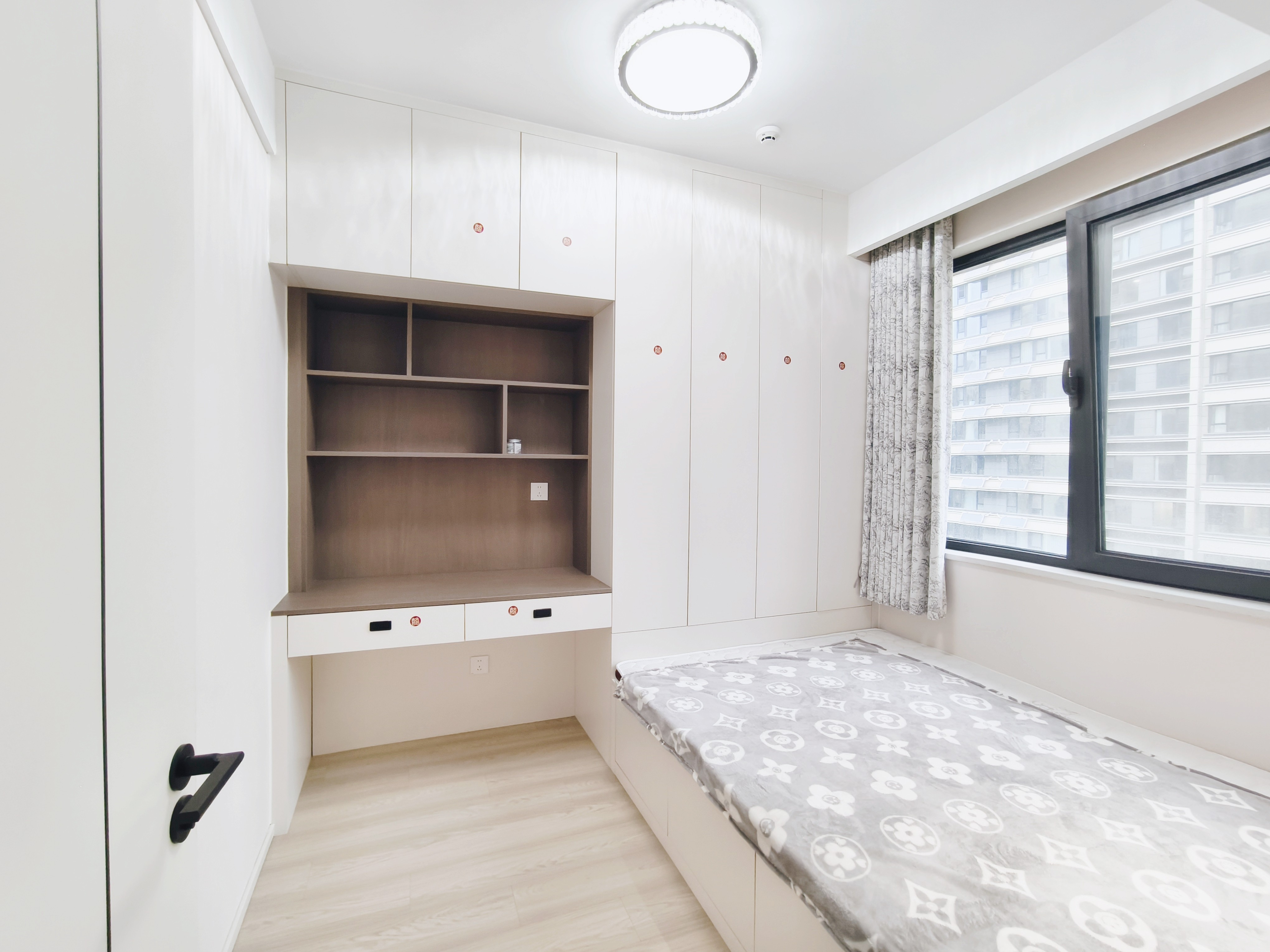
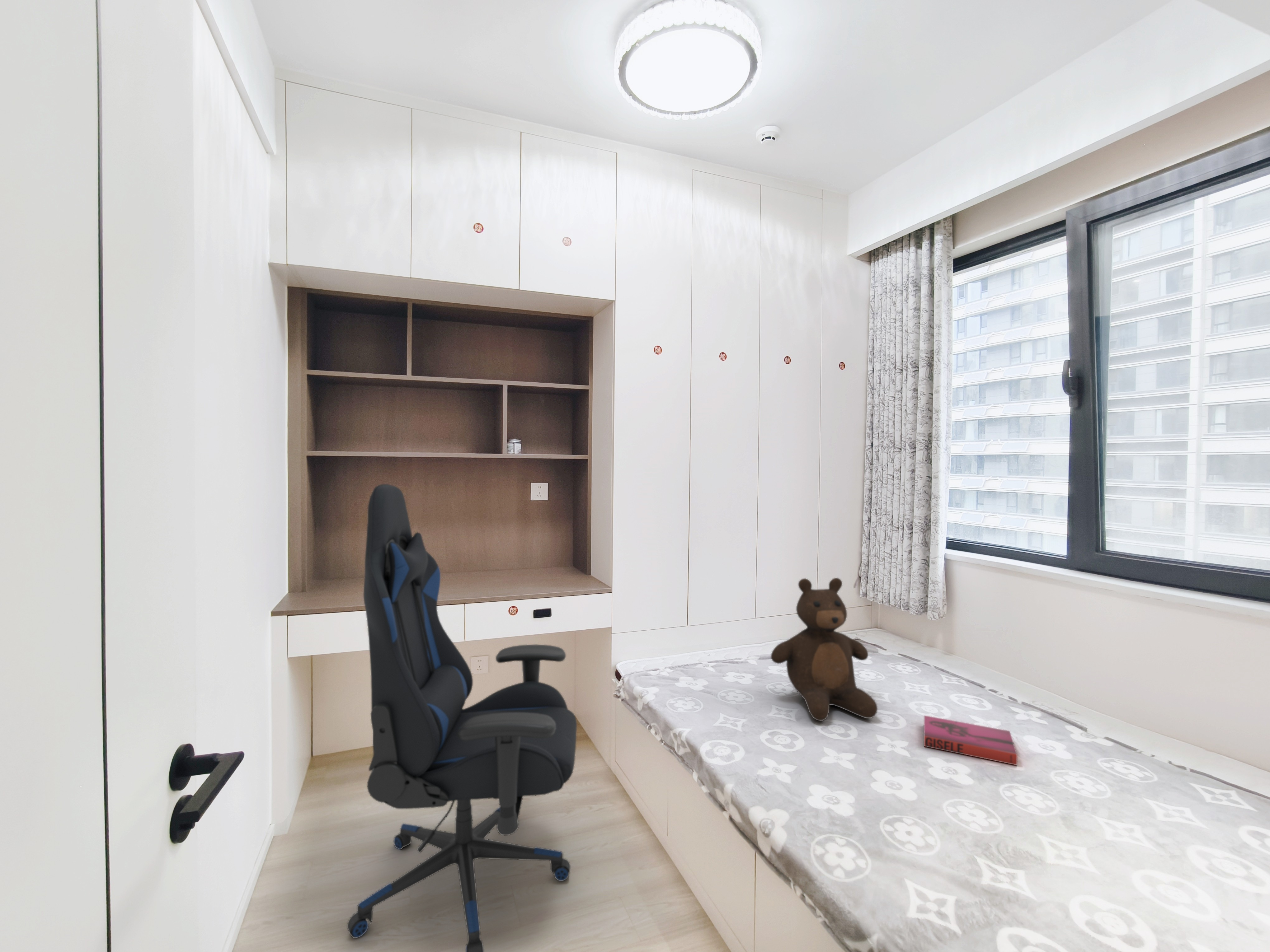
+ teddy bear [770,577,878,721]
+ chair [347,484,577,952]
+ hardback book [924,715,1018,766]
